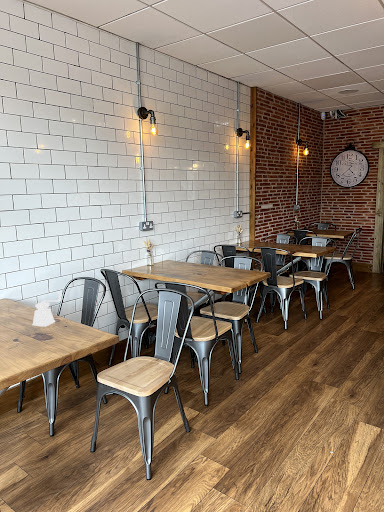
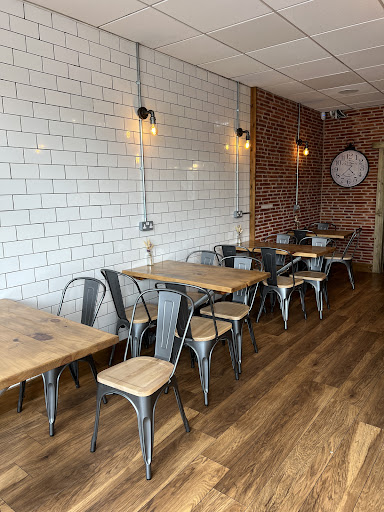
- coffee grinder [31,290,62,328]
